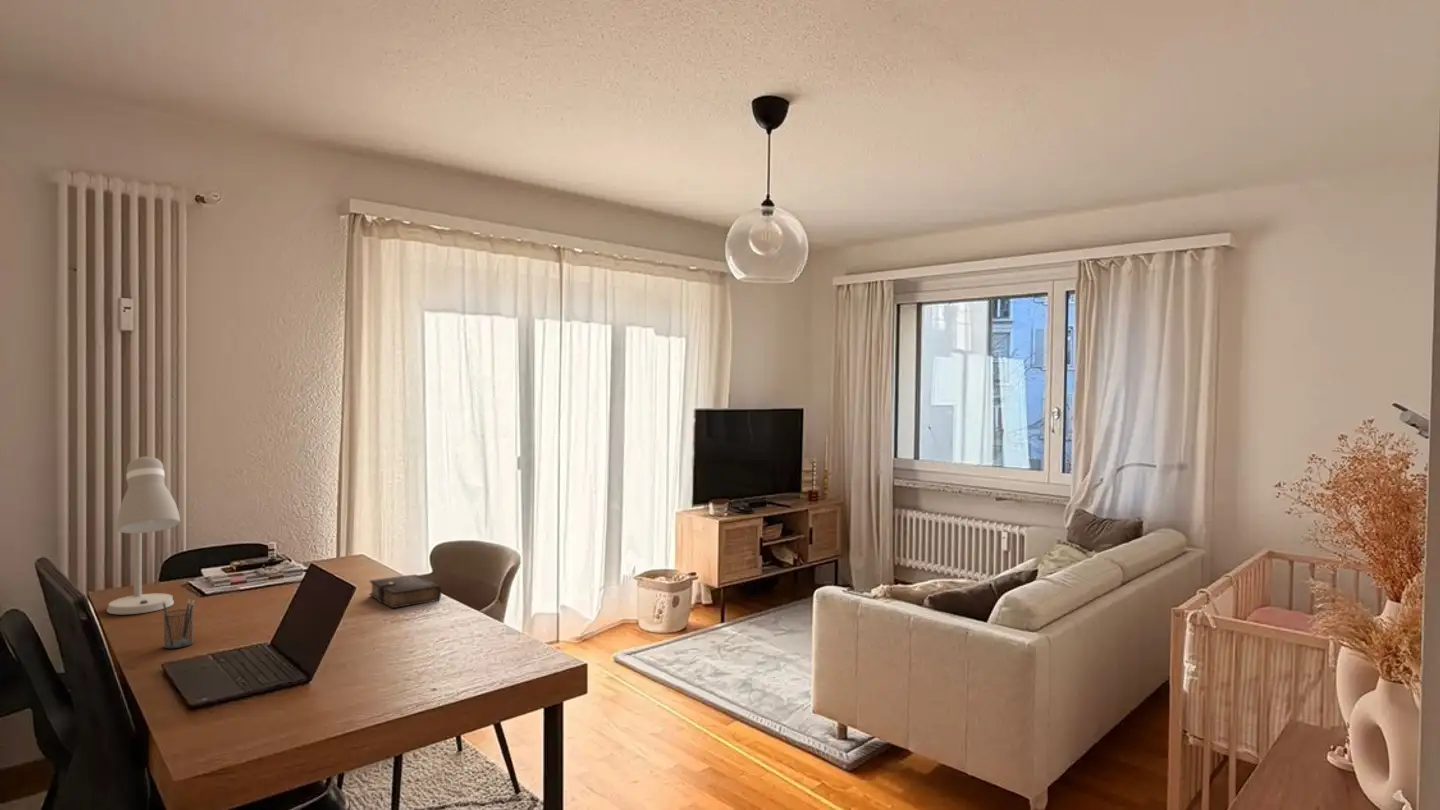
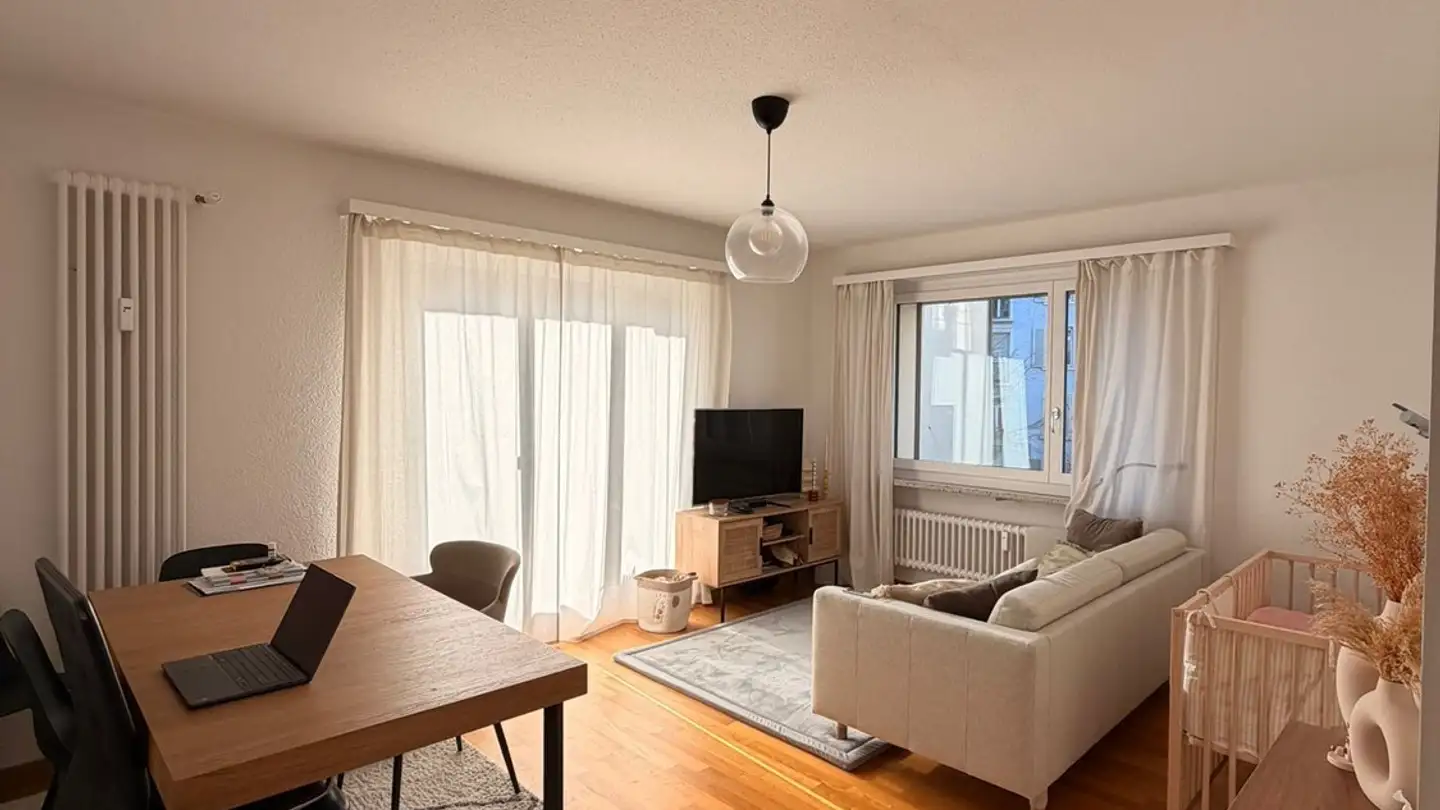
- pencil holder [162,598,195,650]
- book [368,573,442,609]
- desk lamp [106,456,181,615]
